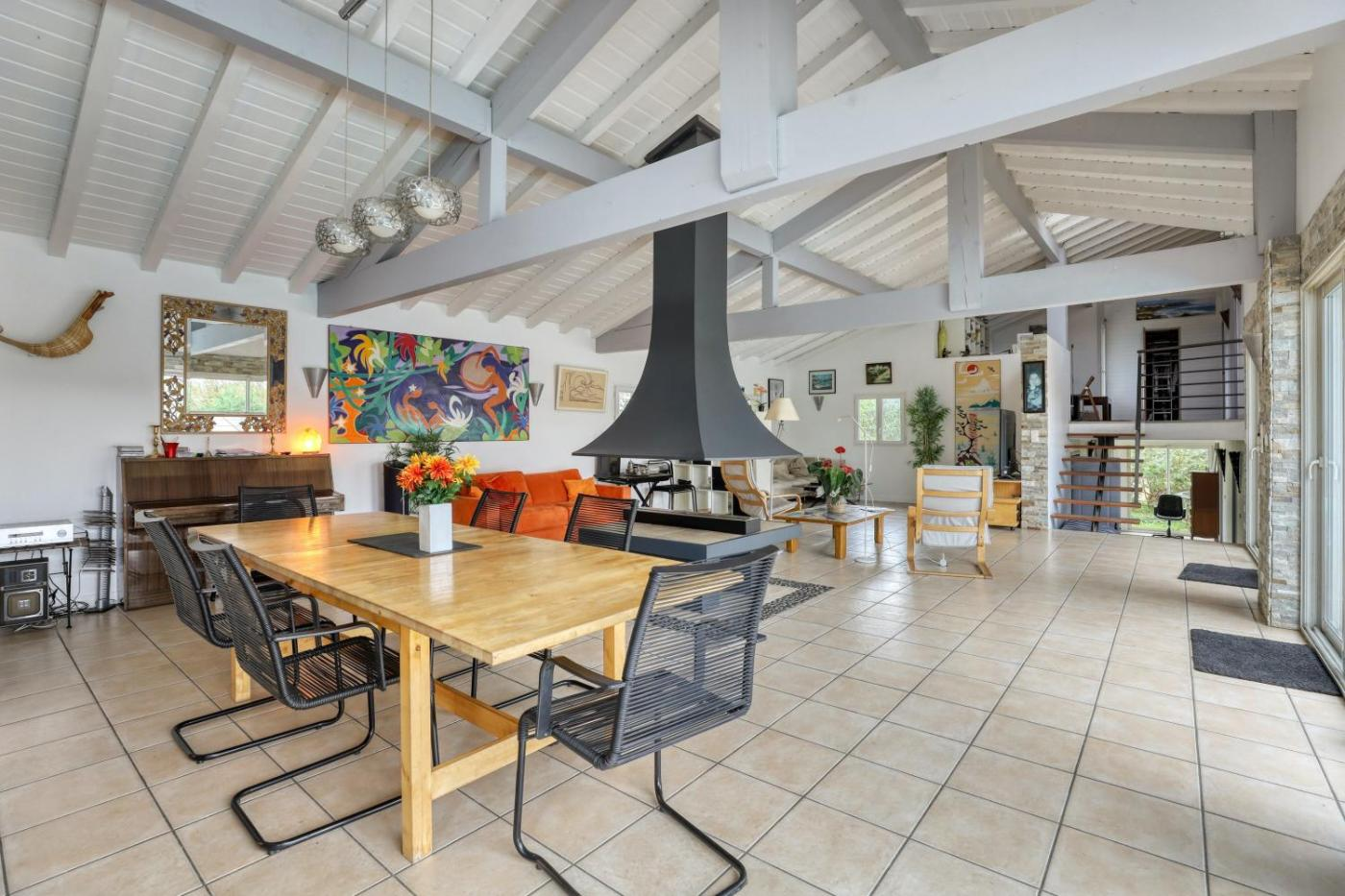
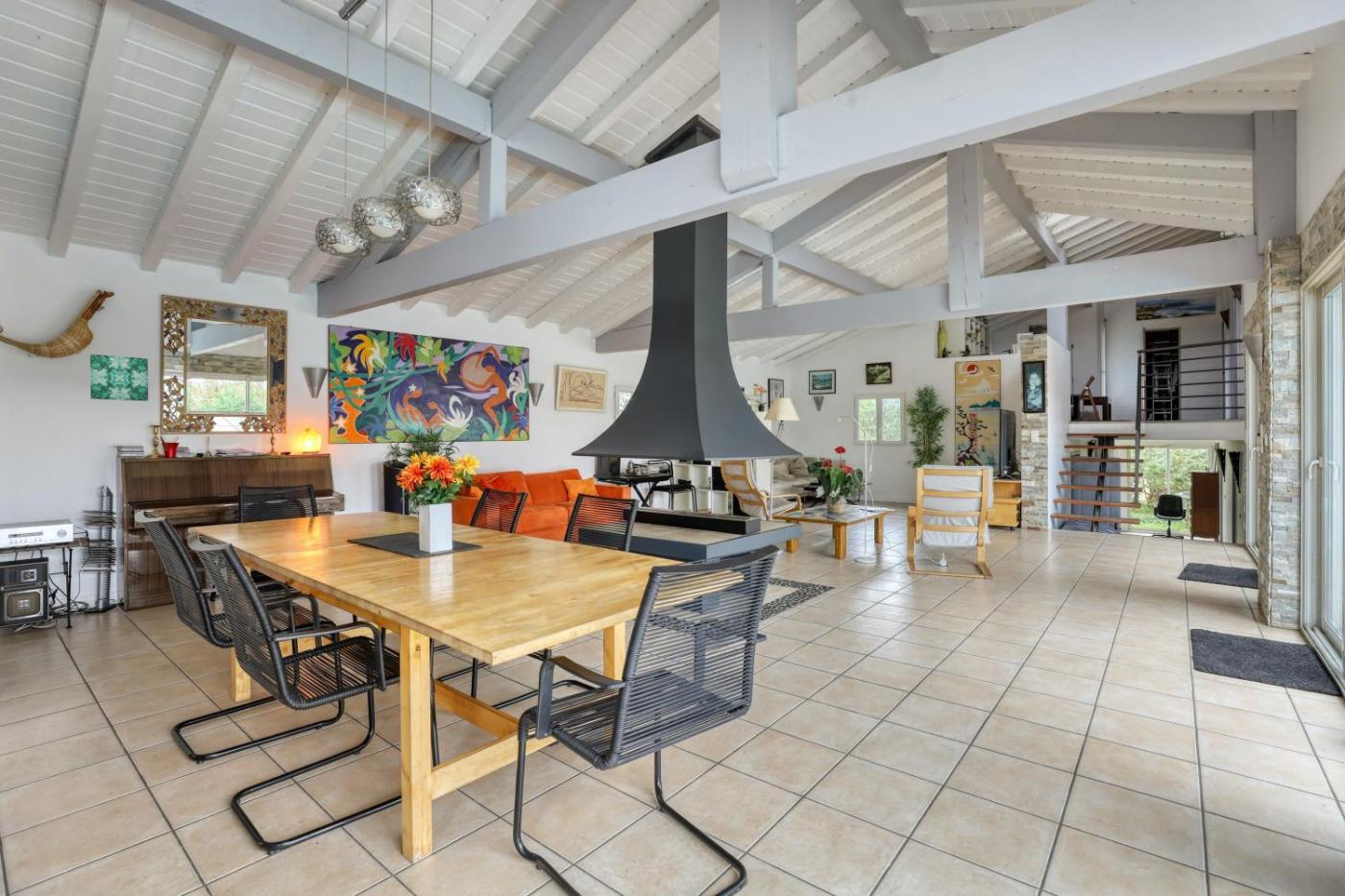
+ wall art [89,353,149,402]
